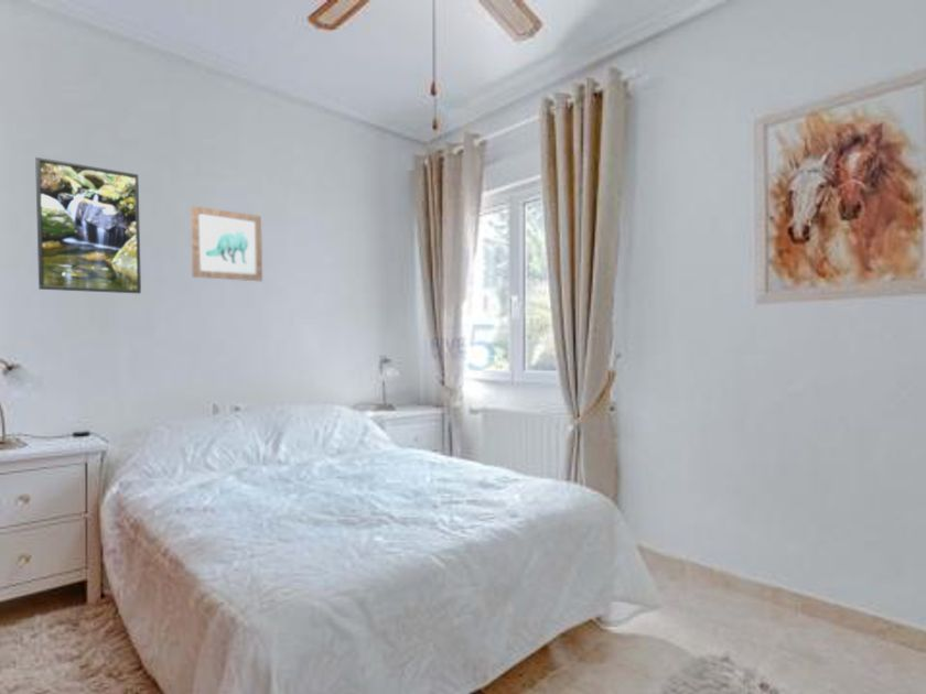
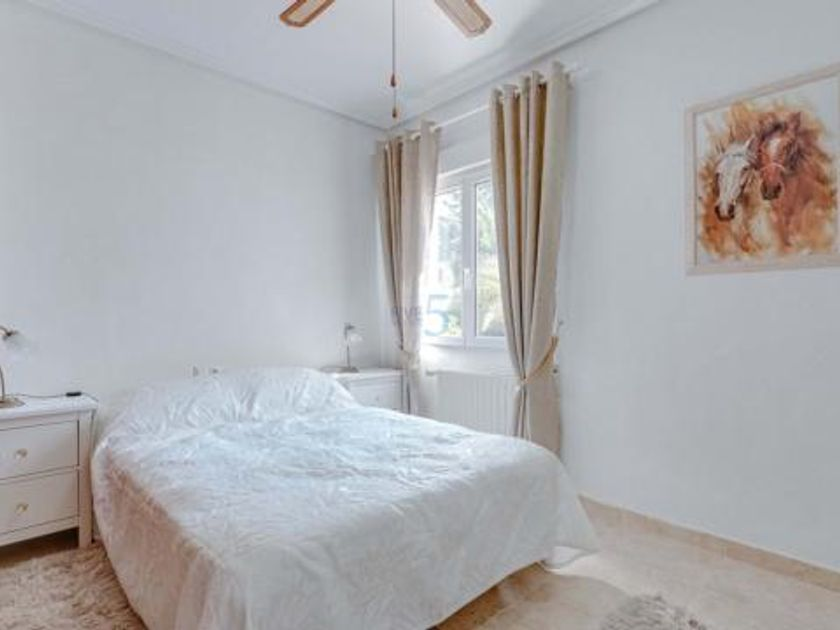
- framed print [34,155,142,294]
- wall art [190,205,263,282]
